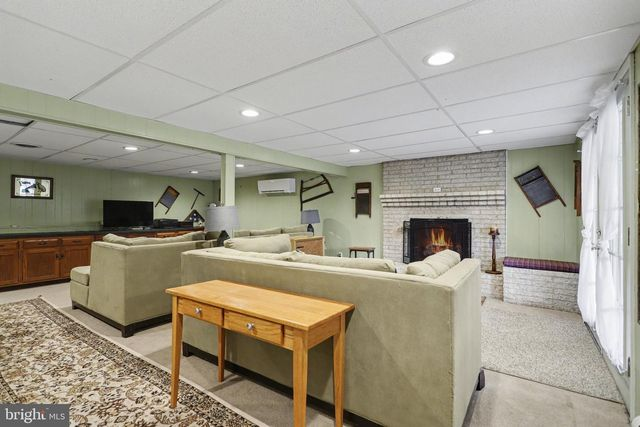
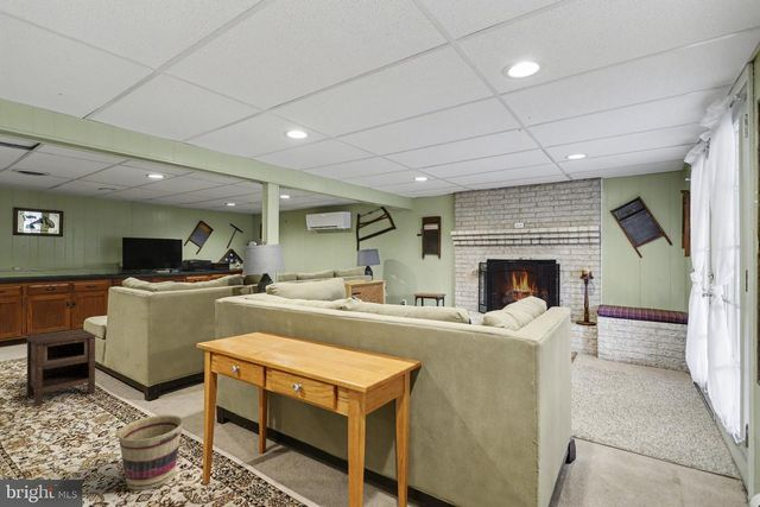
+ basket [118,413,184,492]
+ nightstand [25,328,99,407]
